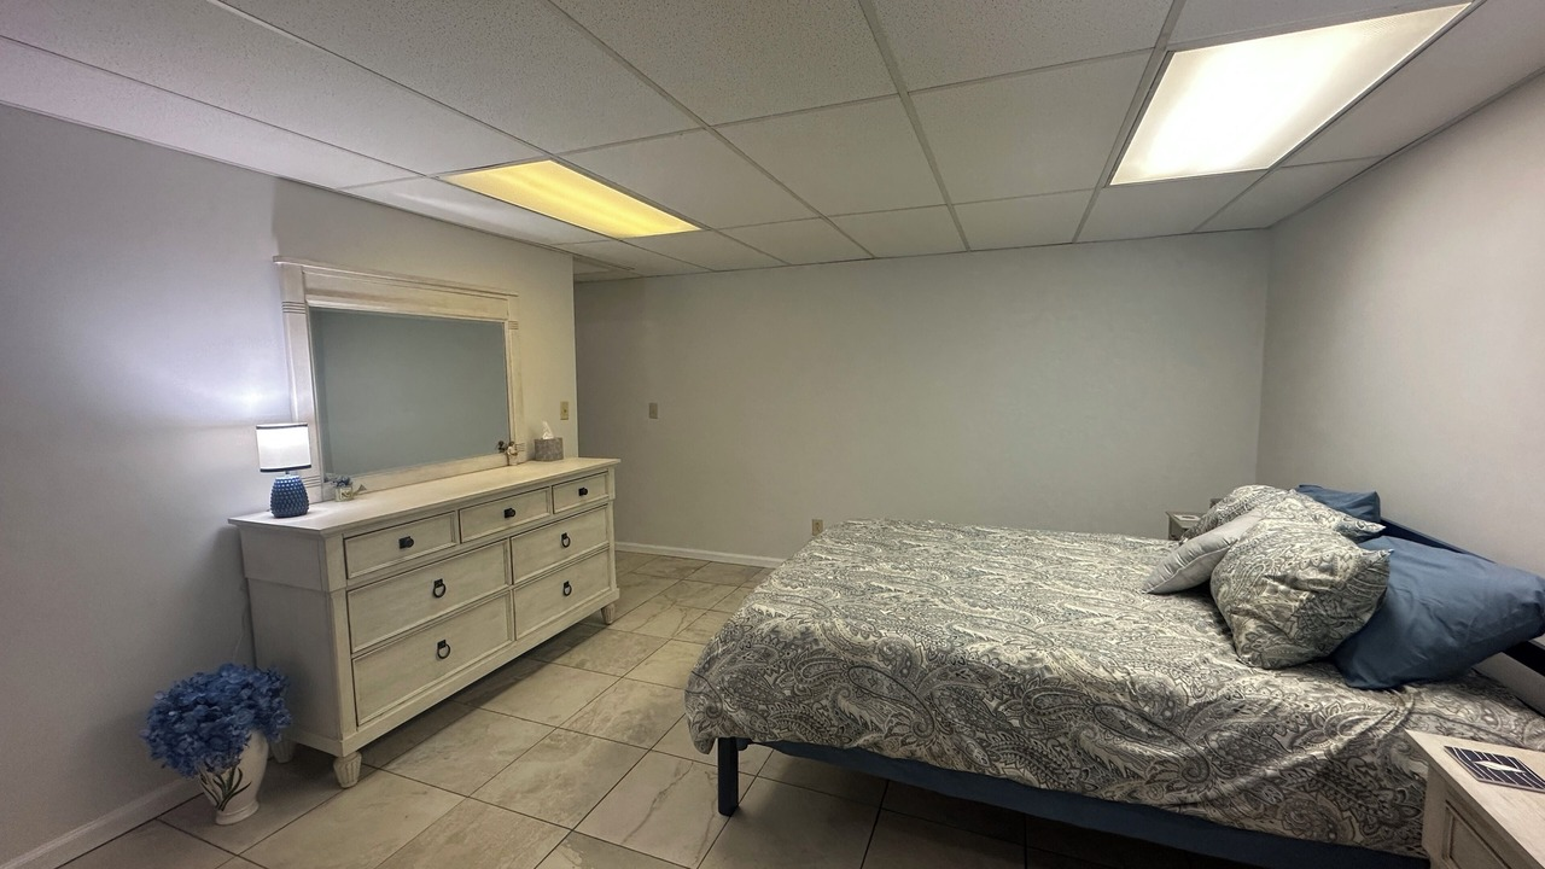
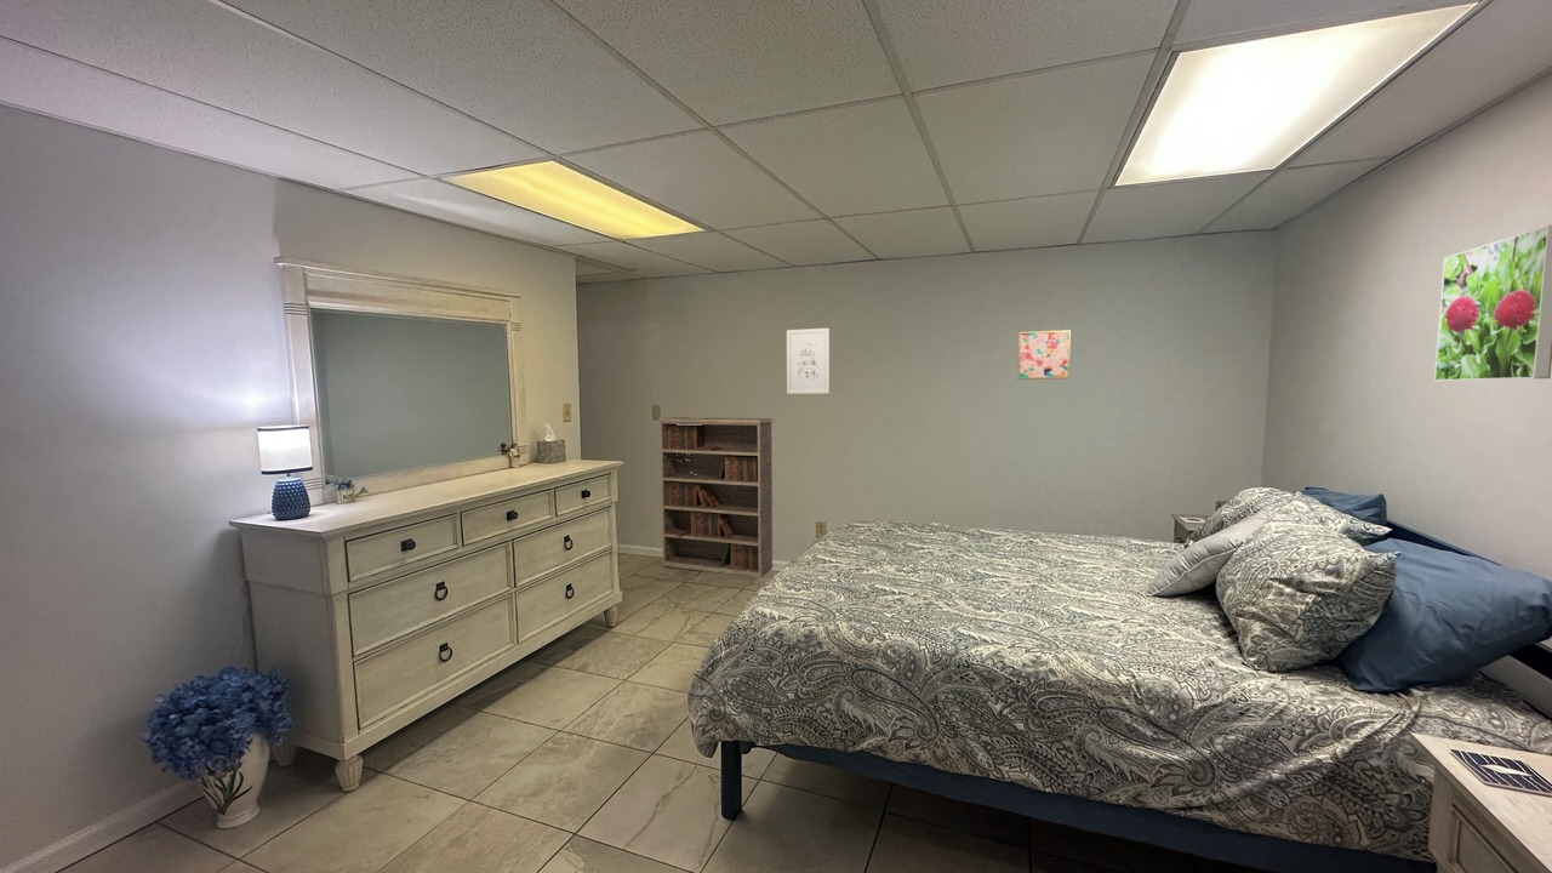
+ bookshelf [657,416,774,578]
+ wall art [786,327,831,395]
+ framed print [1433,224,1552,382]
+ wall art [1016,329,1072,381]
